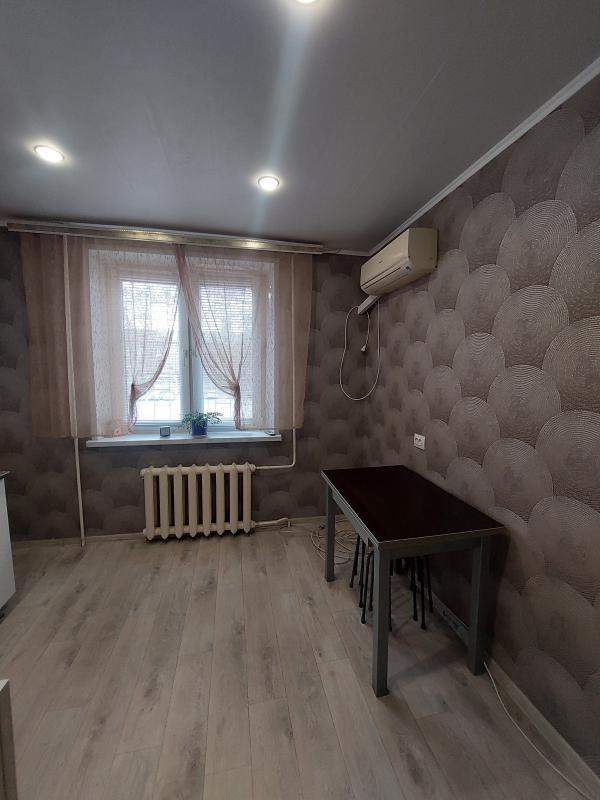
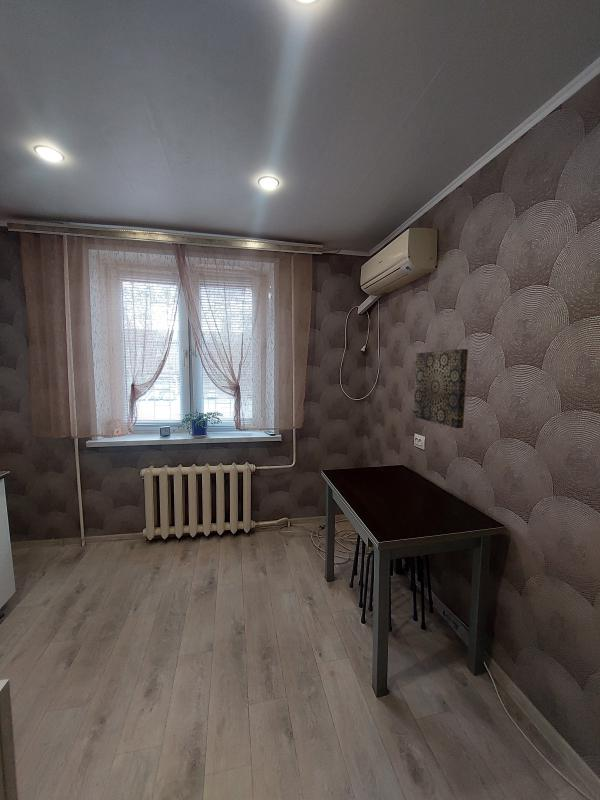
+ wall art [412,348,469,429]
